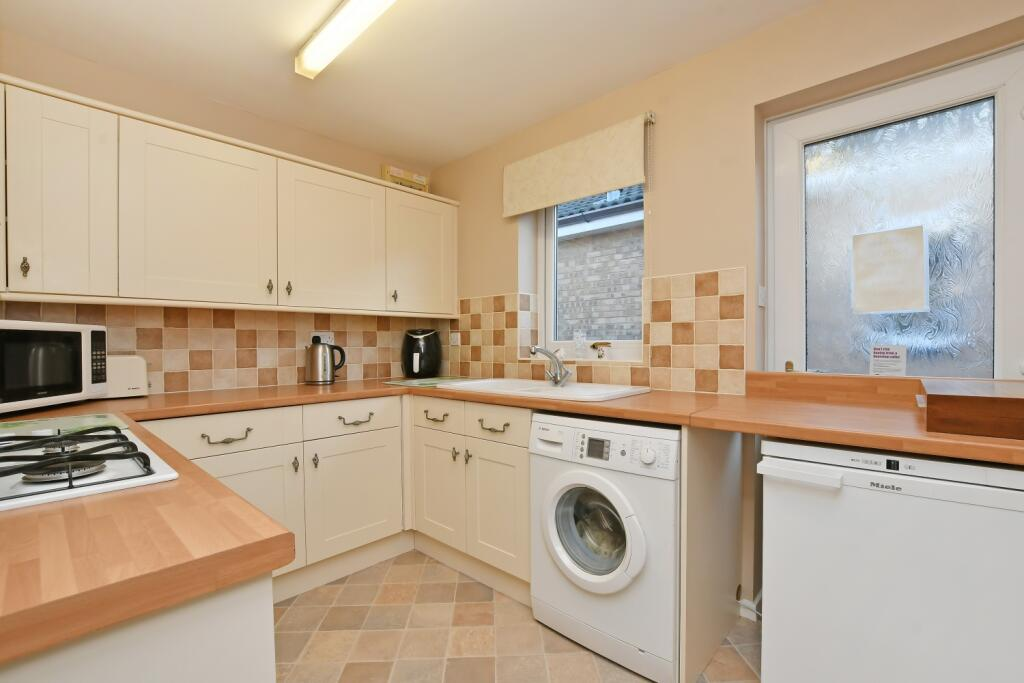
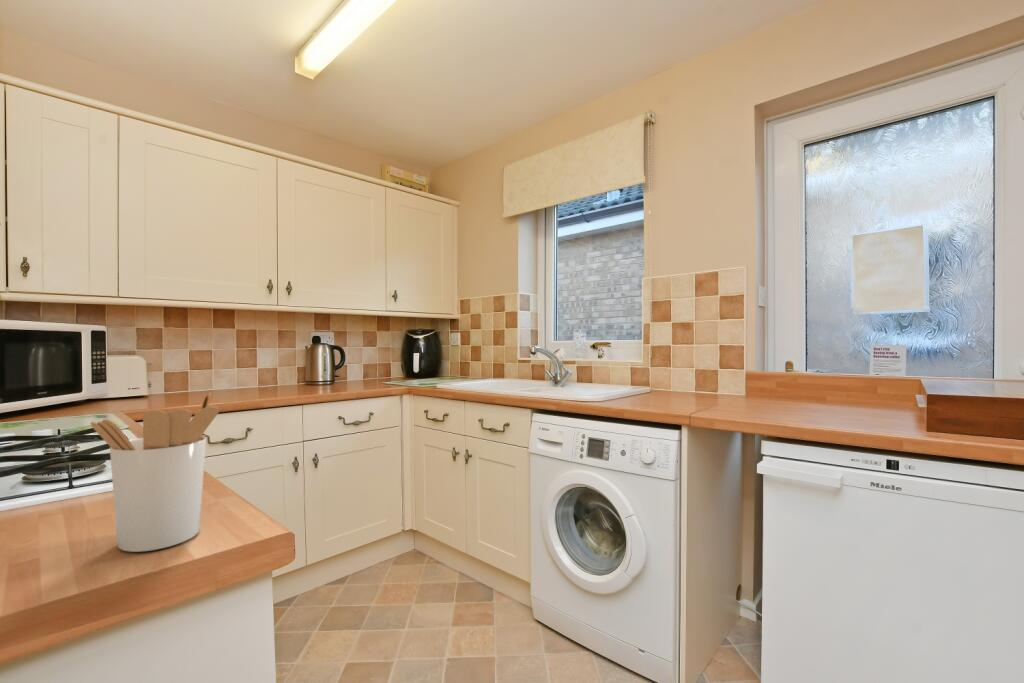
+ utensil holder [89,390,220,553]
